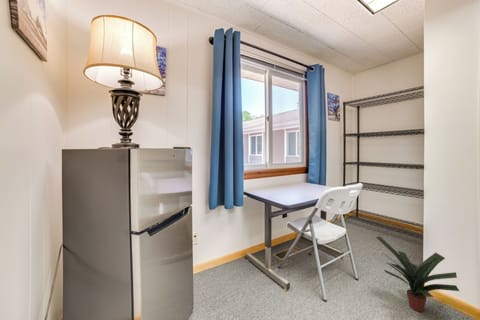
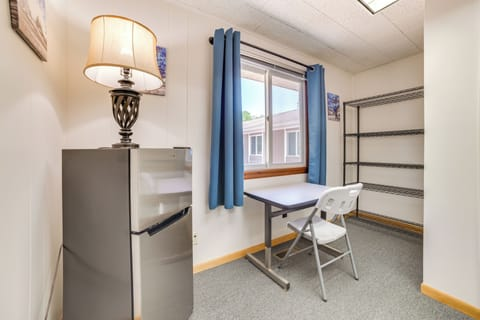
- potted plant [375,236,460,313]
